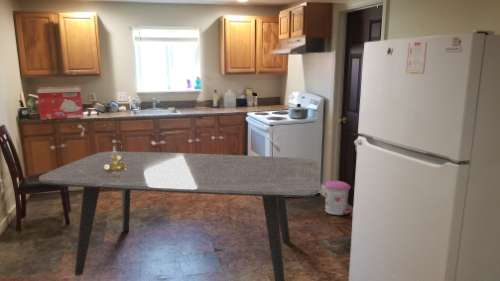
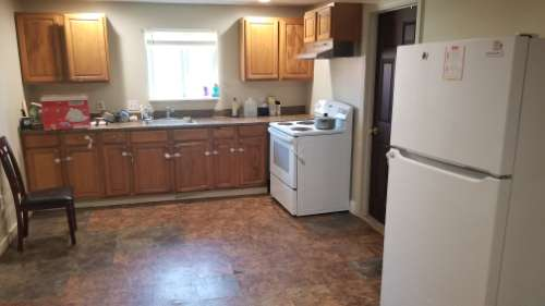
- trash can [321,180,352,216]
- dining table [38,150,321,281]
- candle holder [105,145,126,170]
